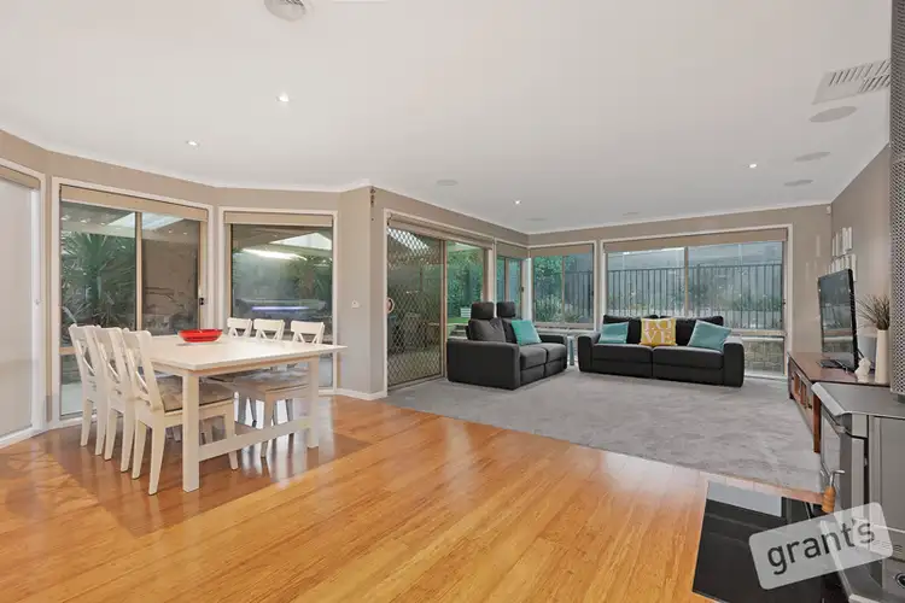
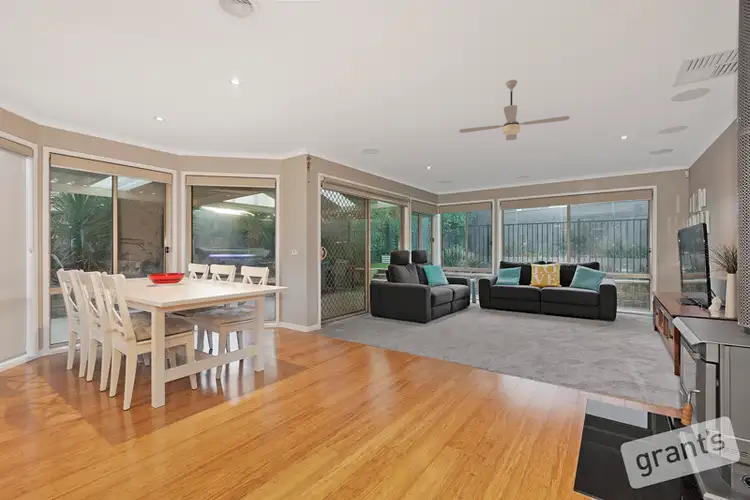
+ ceiling fan [458,79,571,141]
